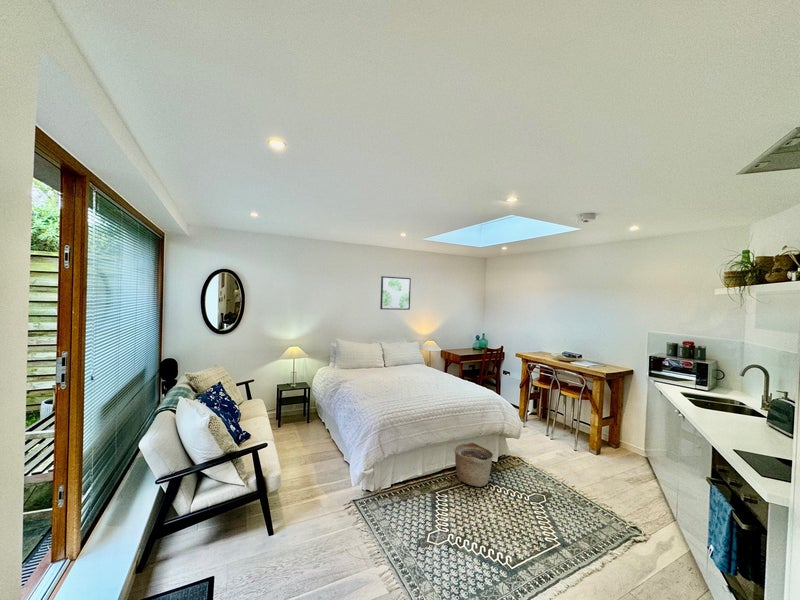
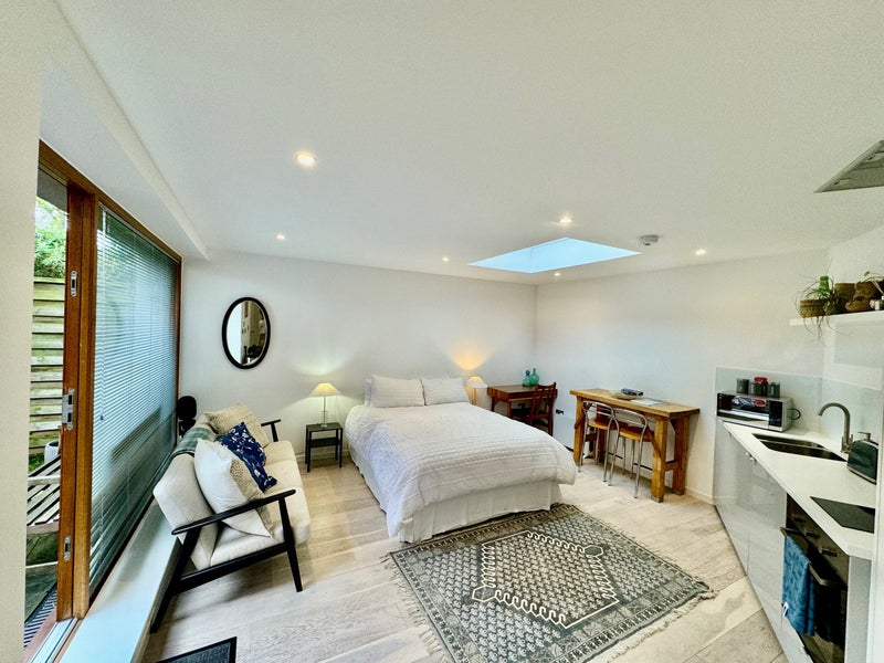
- basket [453,441,494,488]
- wall art [379,275,412,311]
